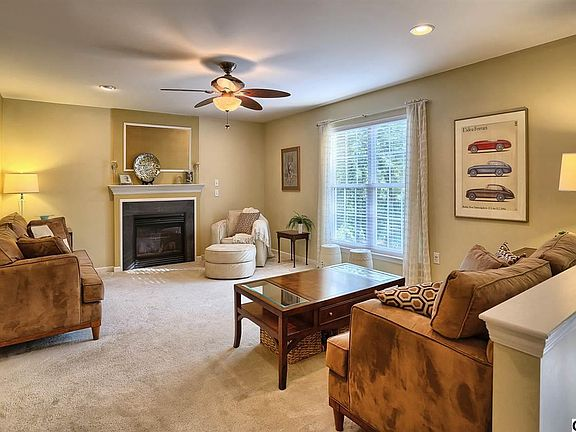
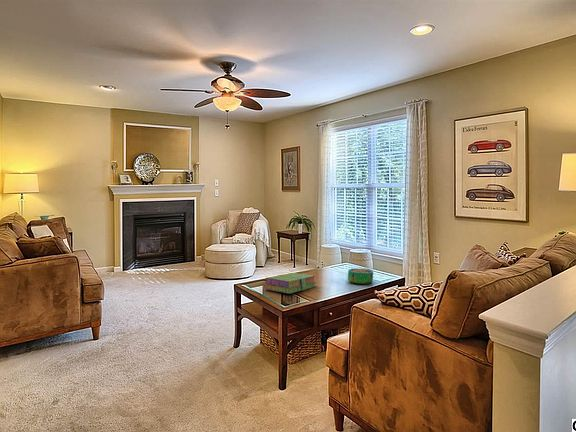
+ decorative bowl [347,267,374,285]
+ stack of books [263,272,317,295]
